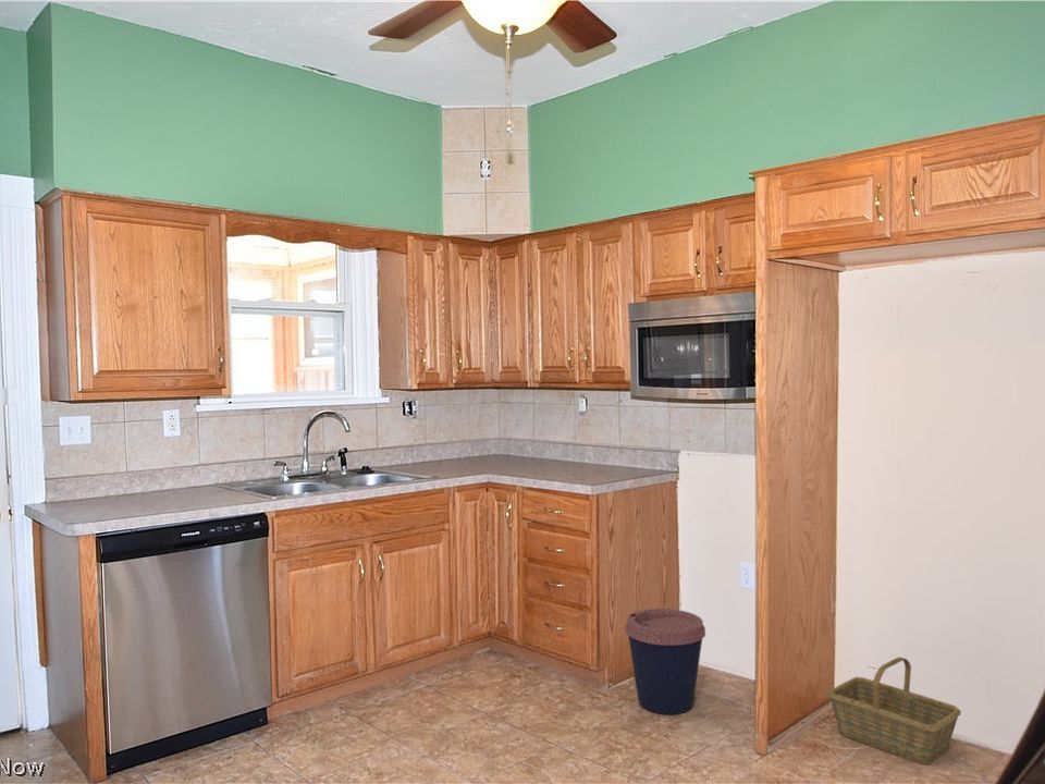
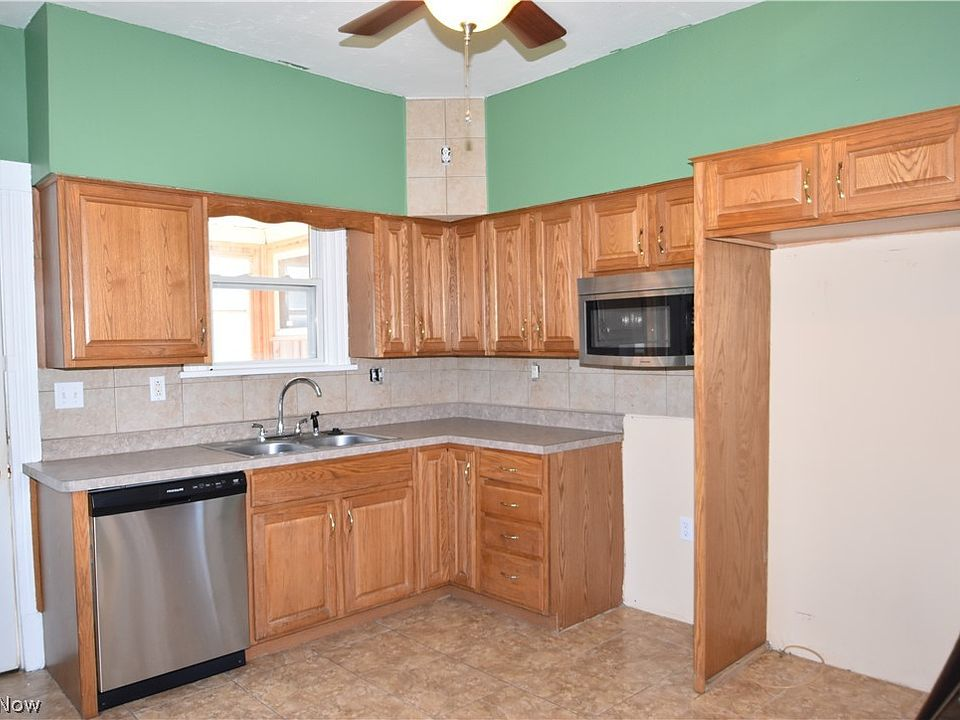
- coffee cup [624,608,706,715]
- basket [826,656,962,767]
